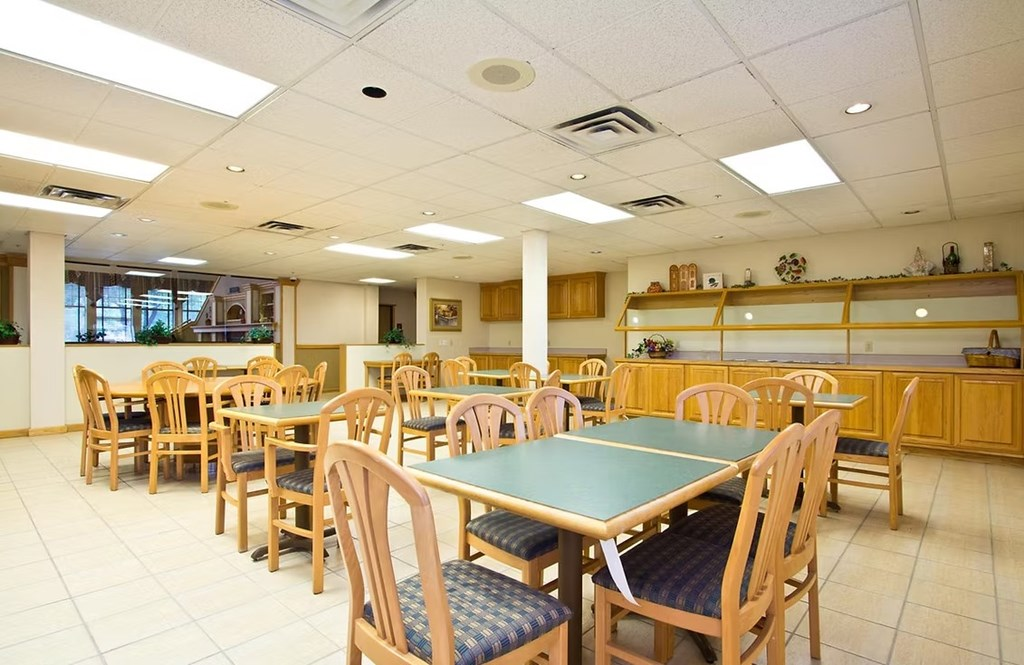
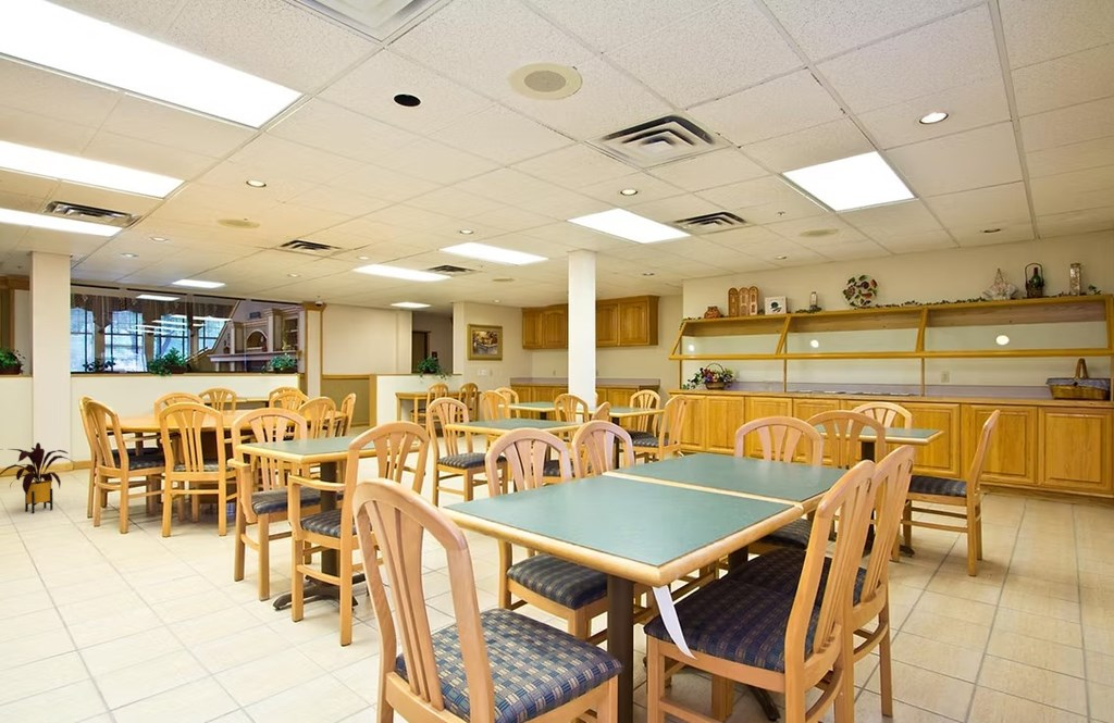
+ house plant [0,441,75,514]
